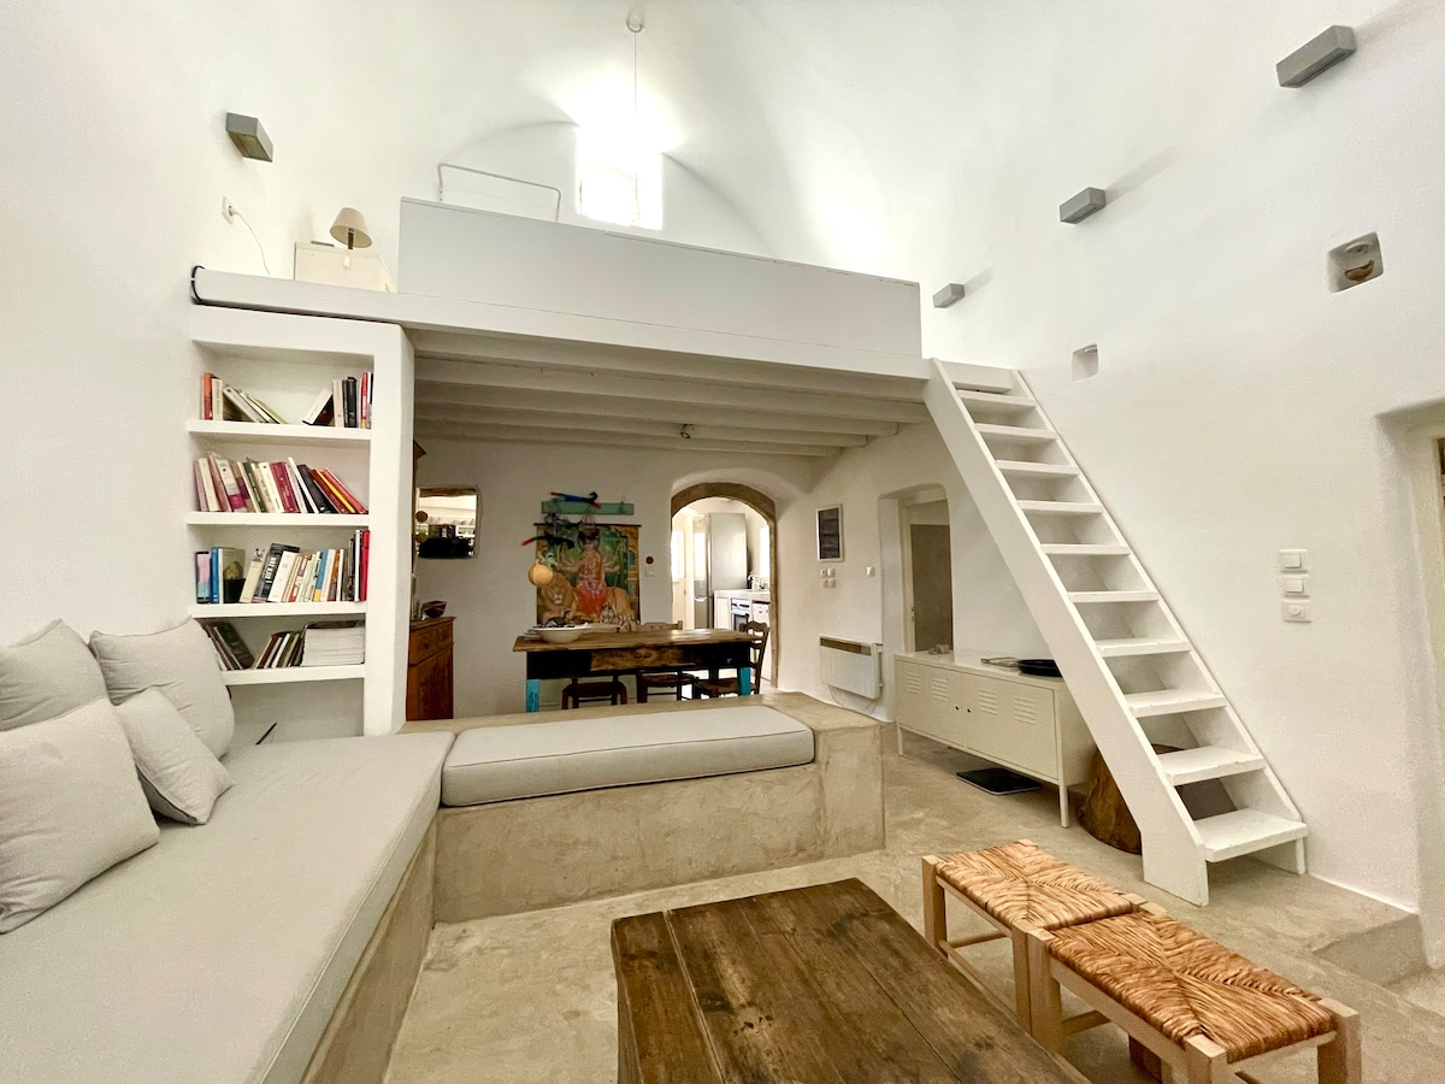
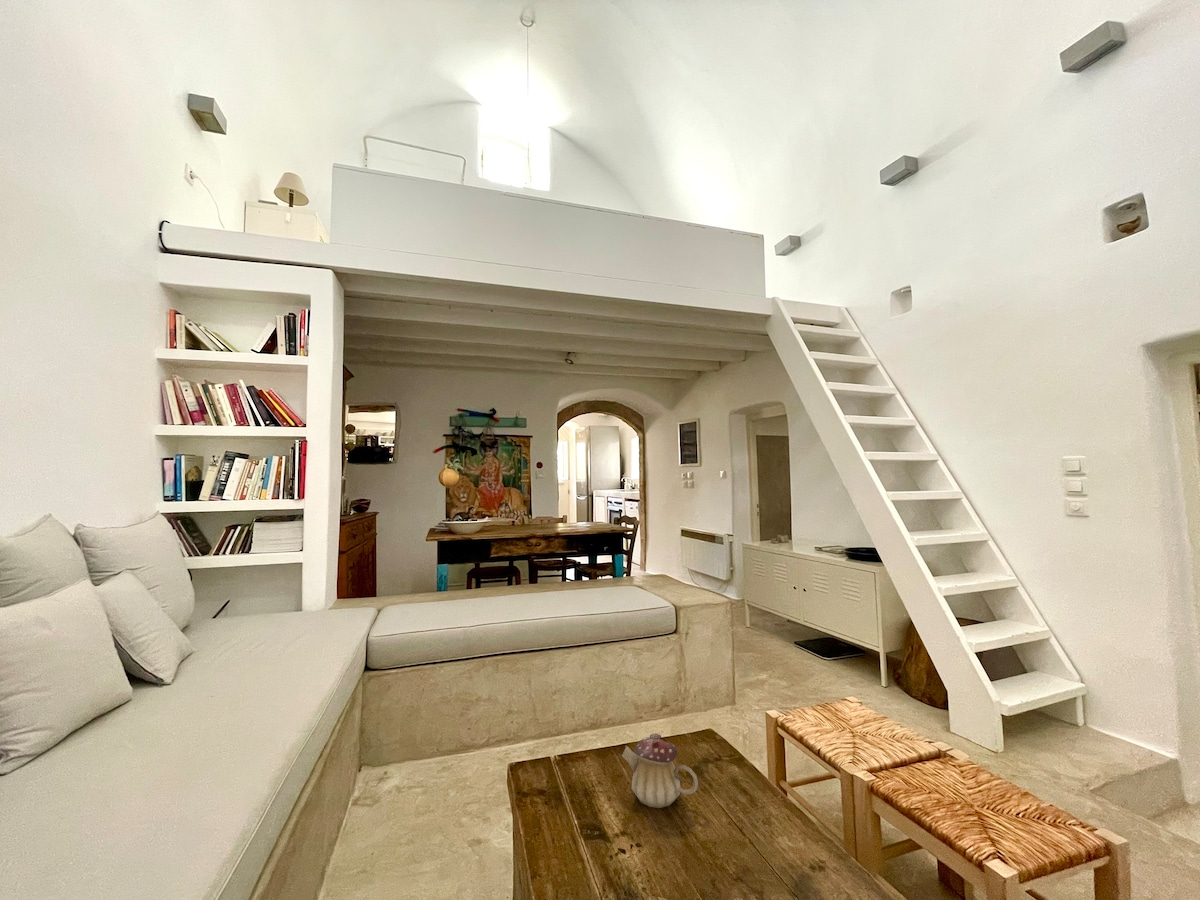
+ teapot [621,732,699,809]
